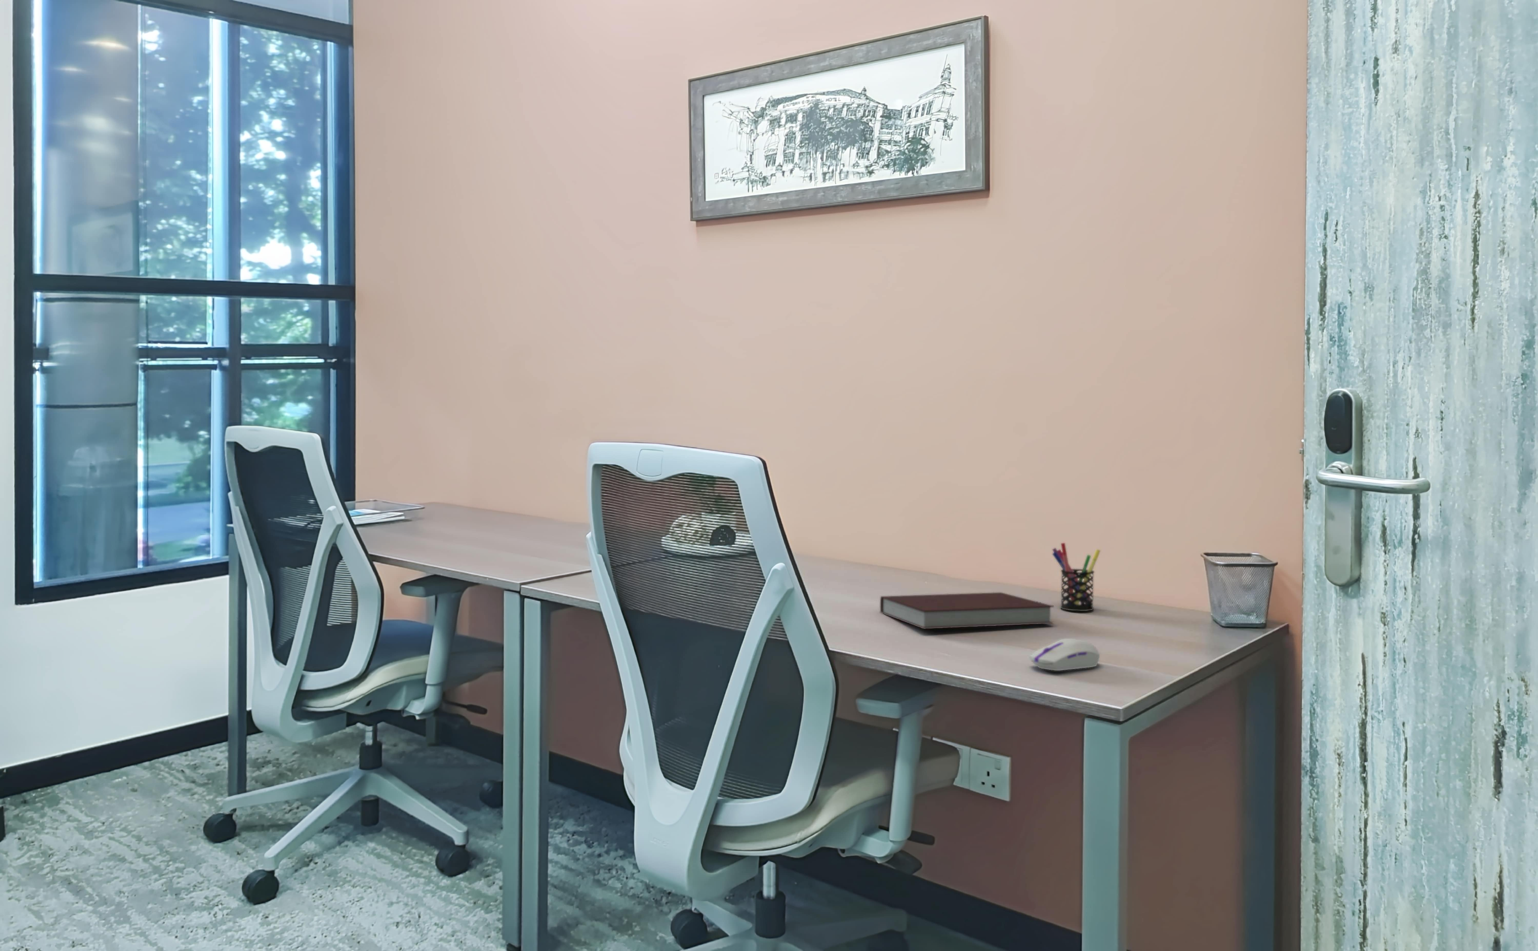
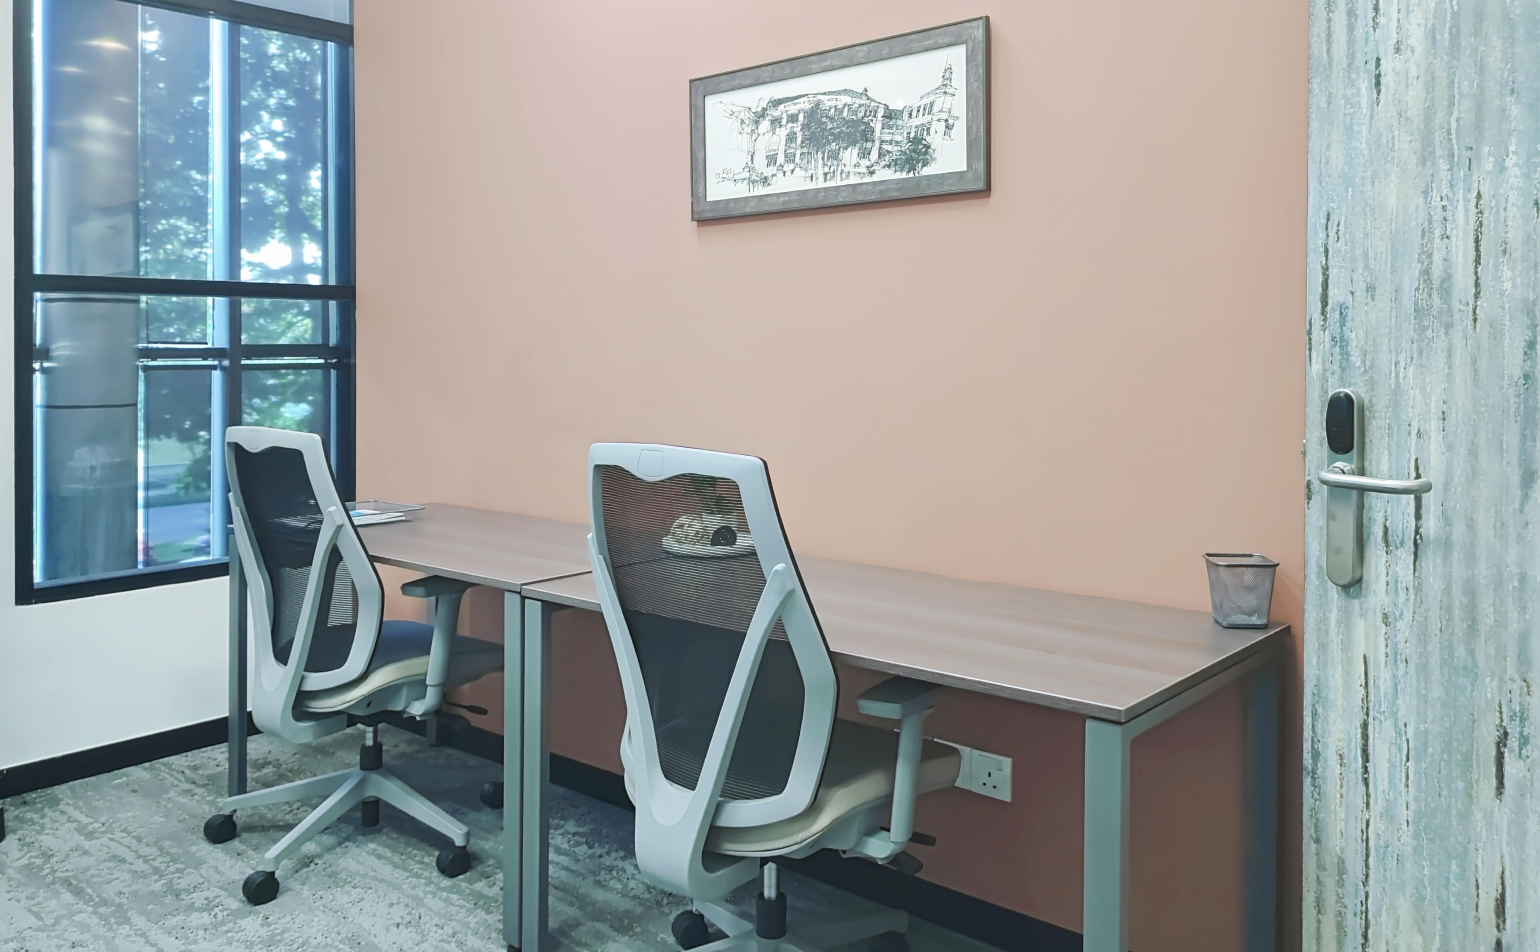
- notebook [880,592,1055,629]
- computer mouse [1029,638,1100,671]
- pen holder [1051,542,1101,612]
